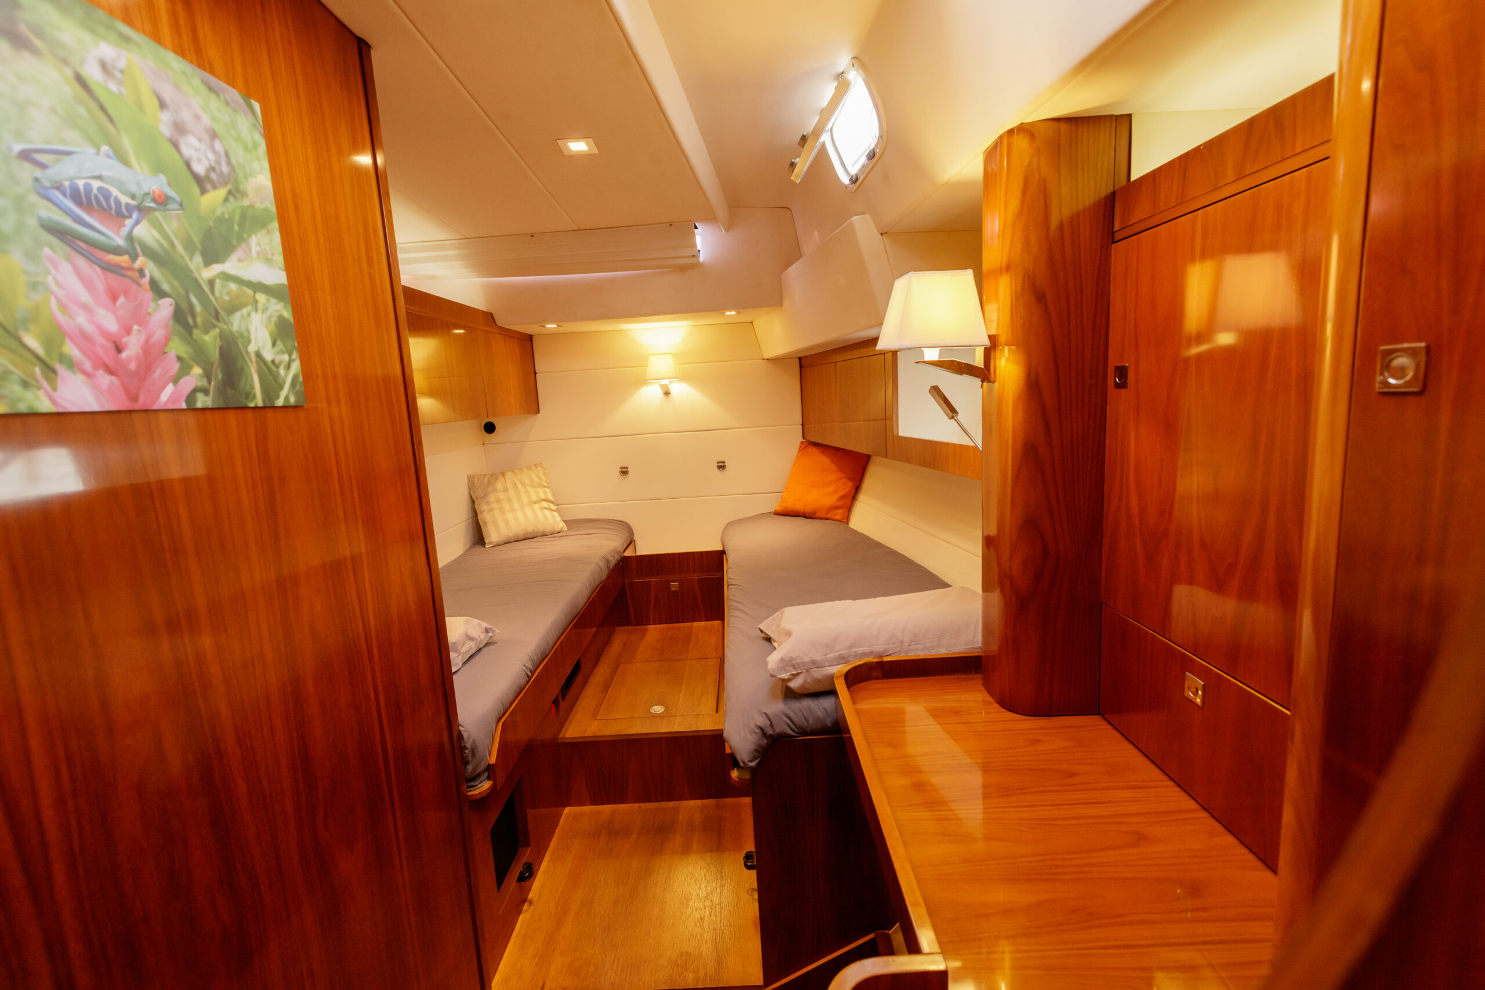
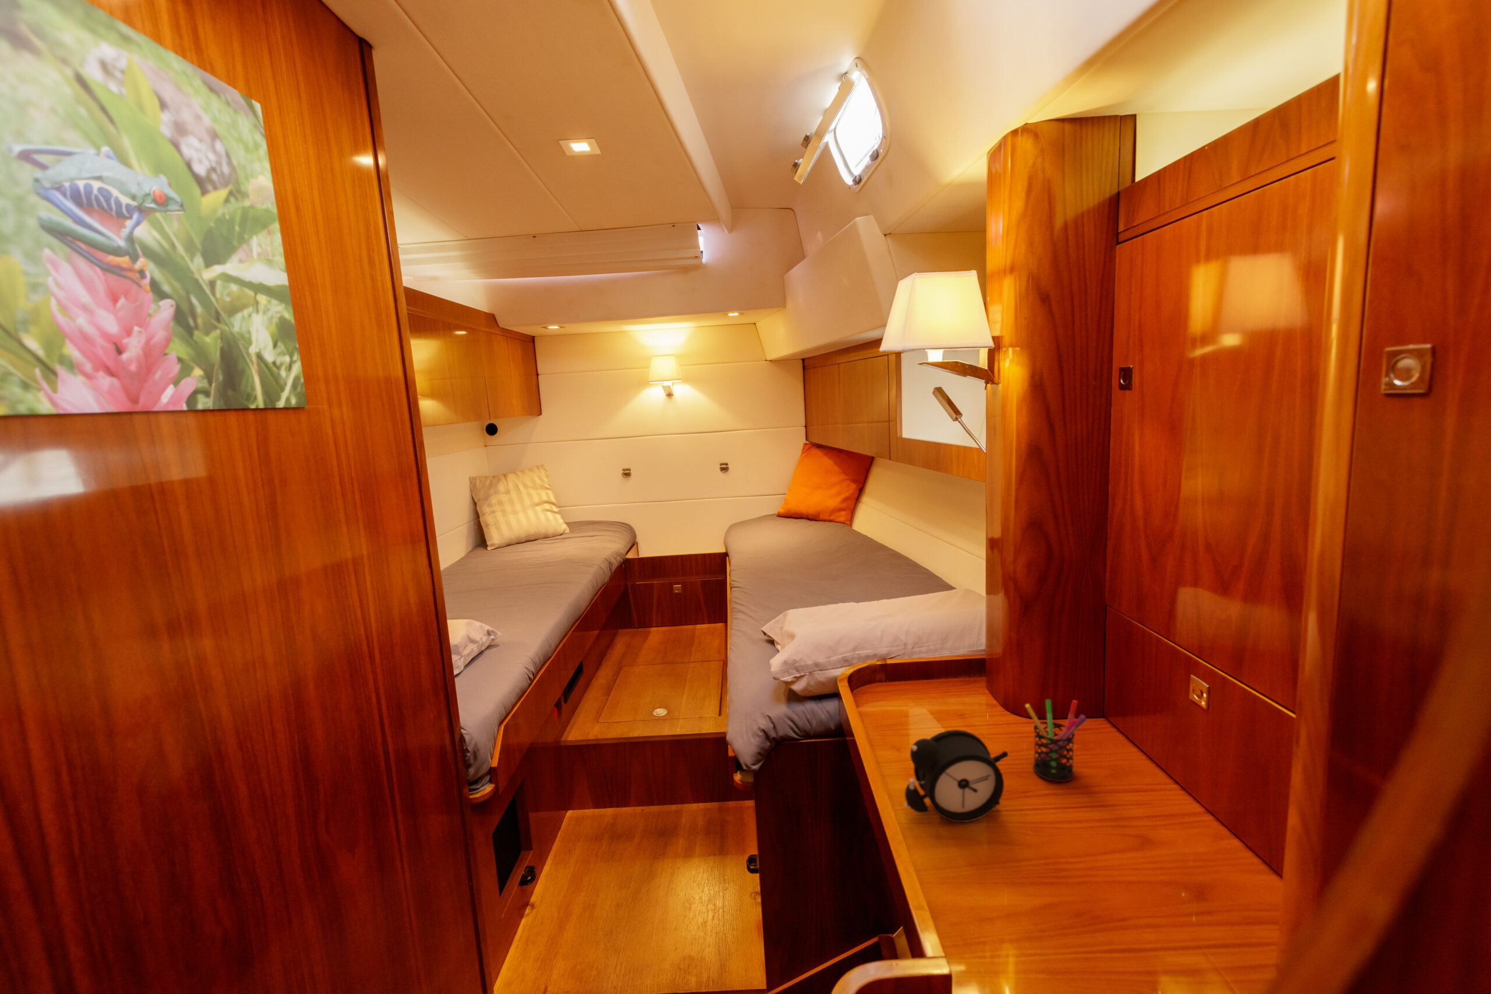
+ pen holder [1024,699,1087,782]
+ alarm clock [904,729,1008,823]
